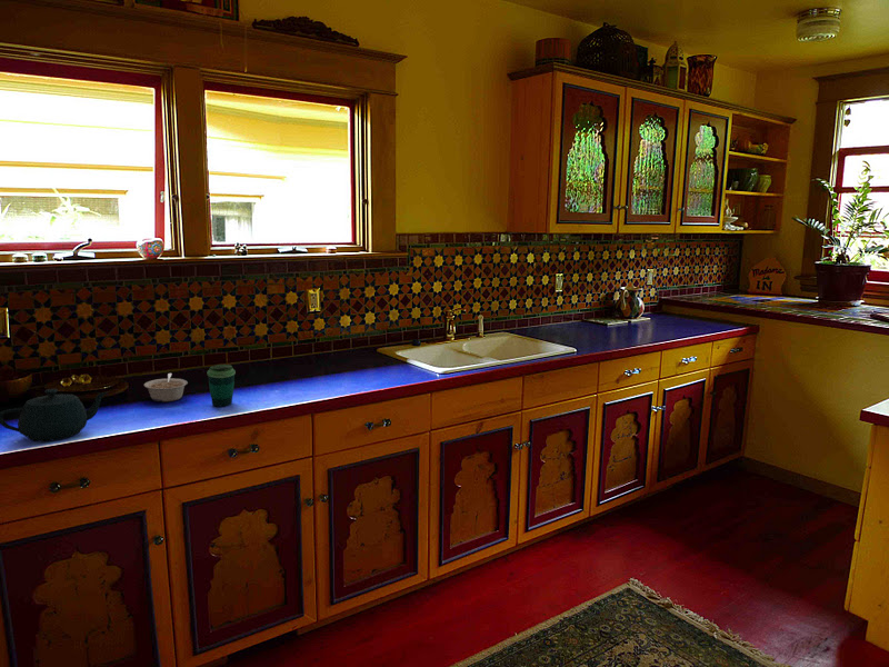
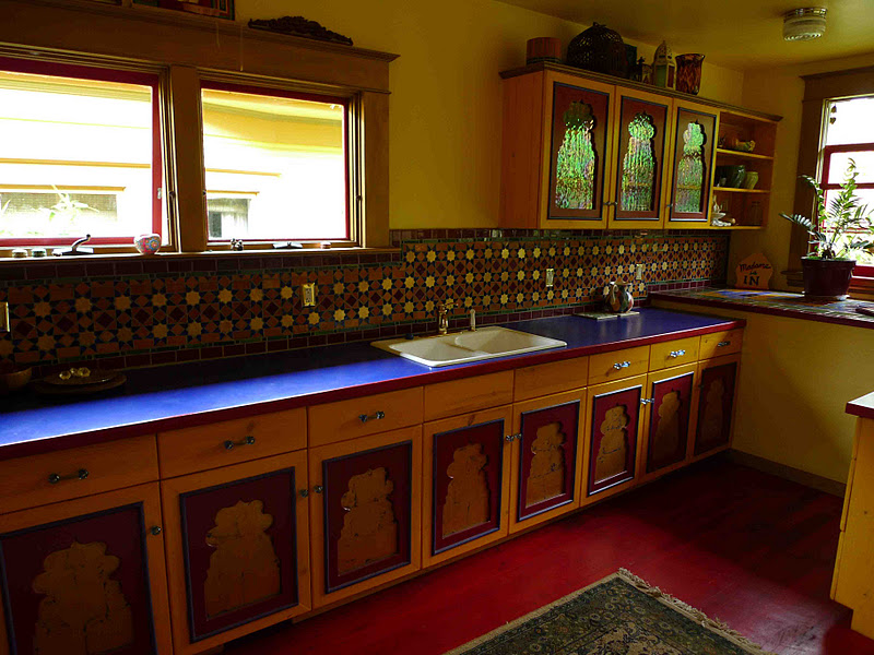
- cup [206,364,237,408]
- teapot [0,388,109,442]
- legume [143,372,189,402]
